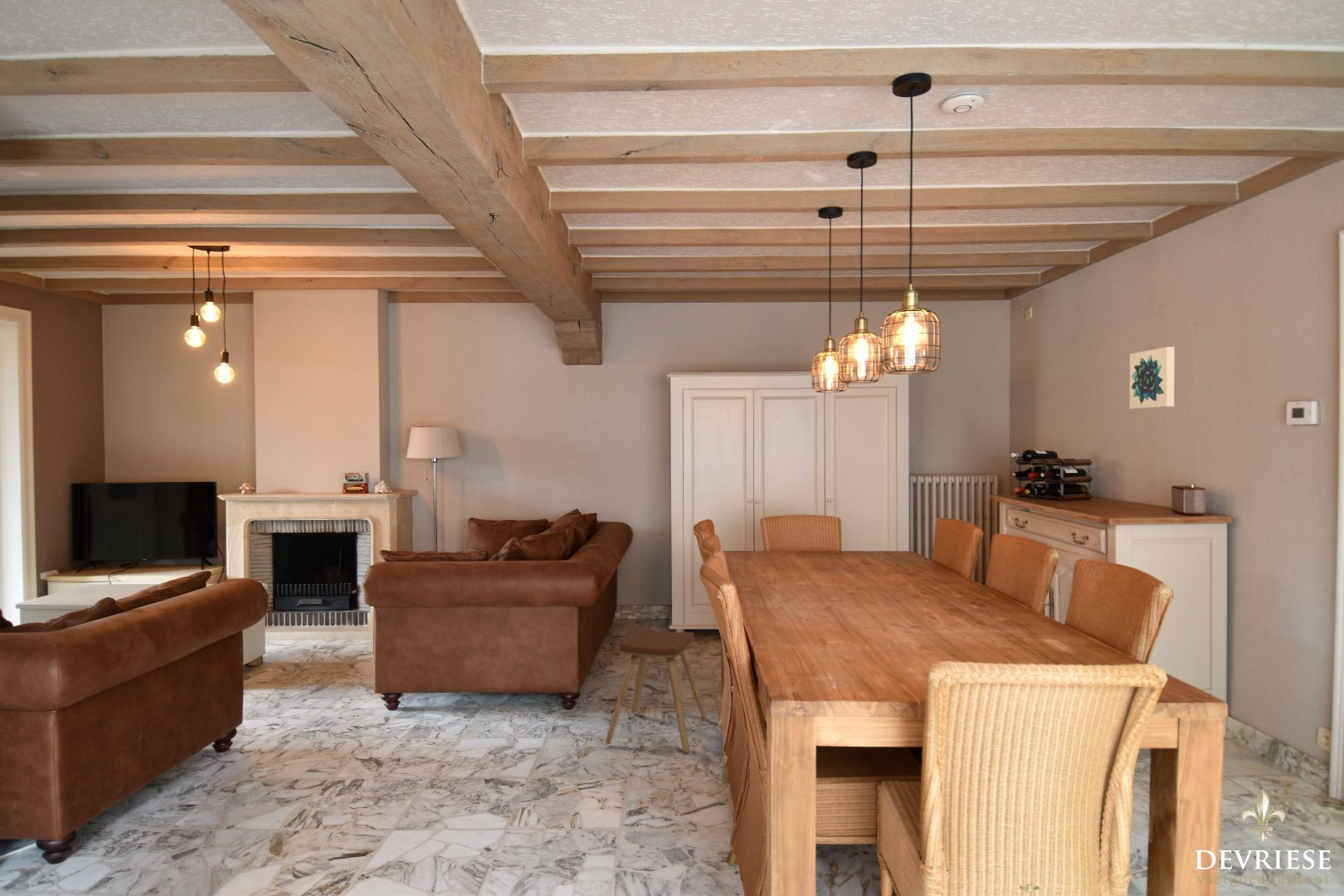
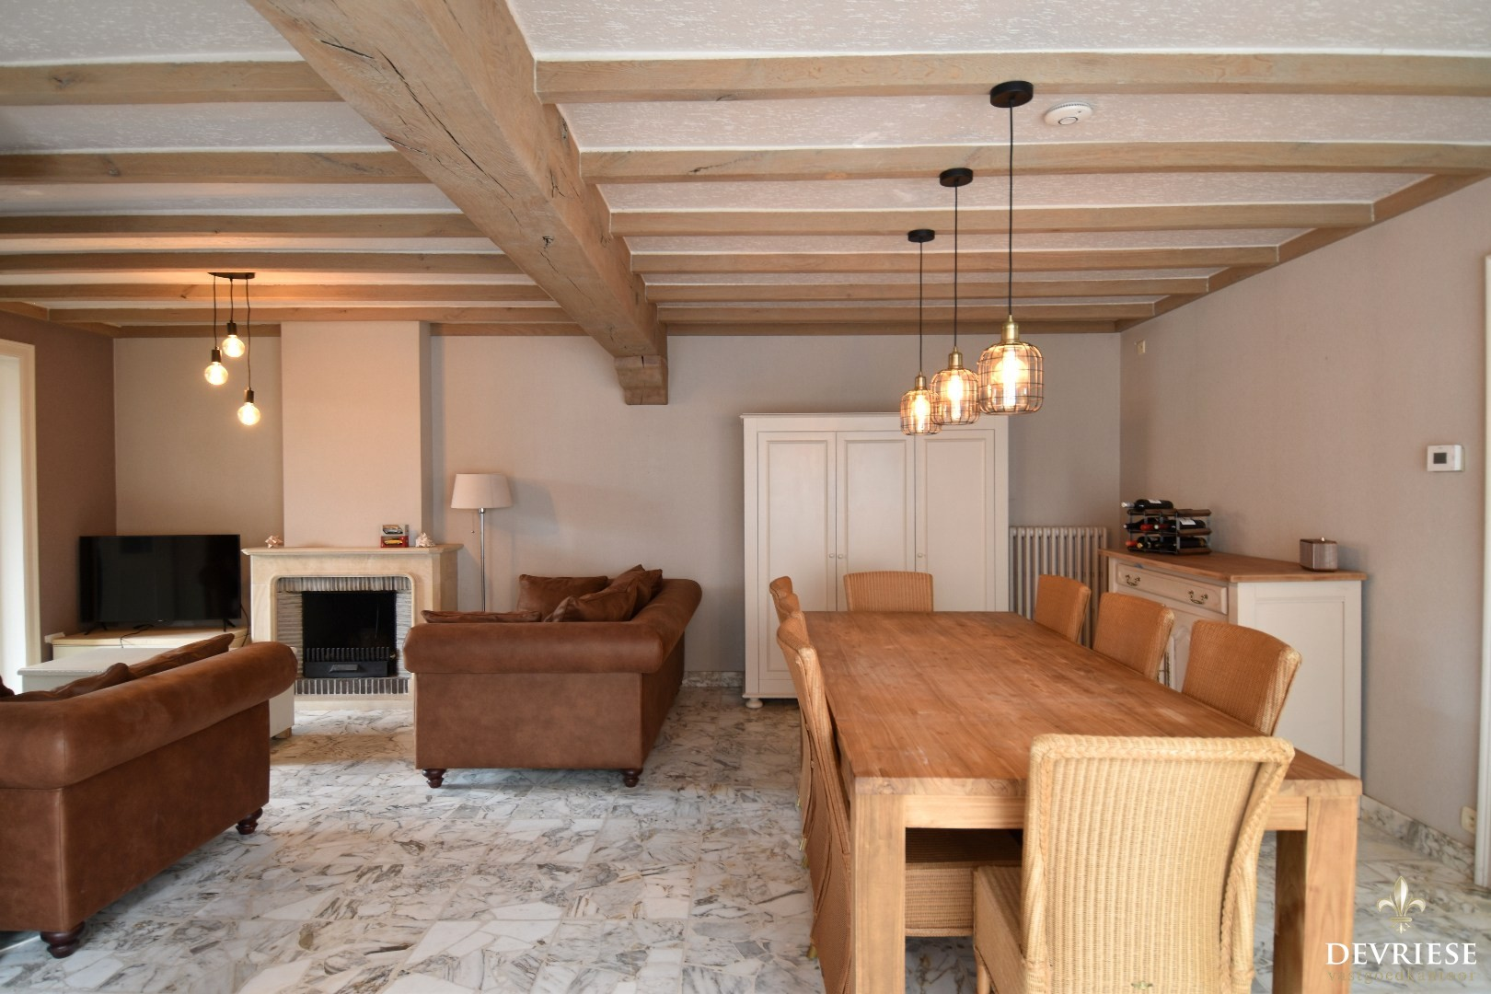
- wall art [1129,346,1176,410]
- music stool [605,628,709,754]
